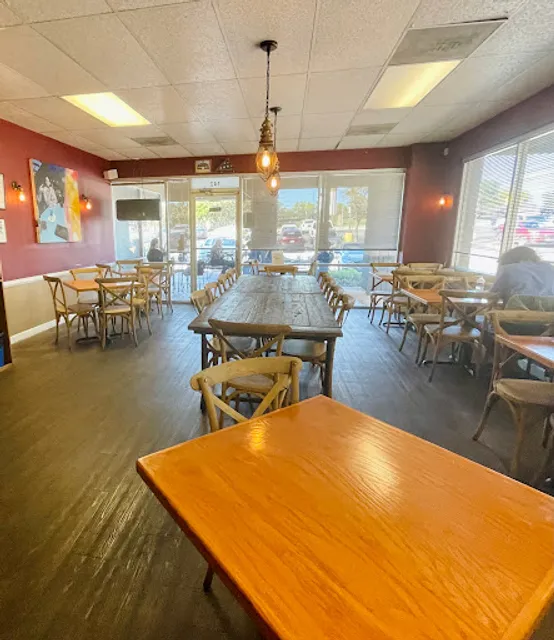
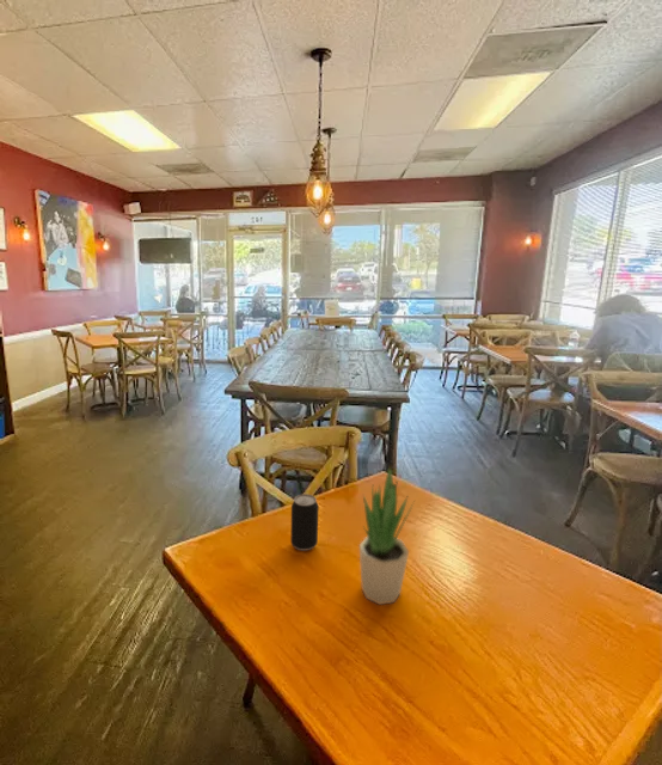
+ potted plant [358,463,416,606]
+ beverage can [289,492,320,552]
